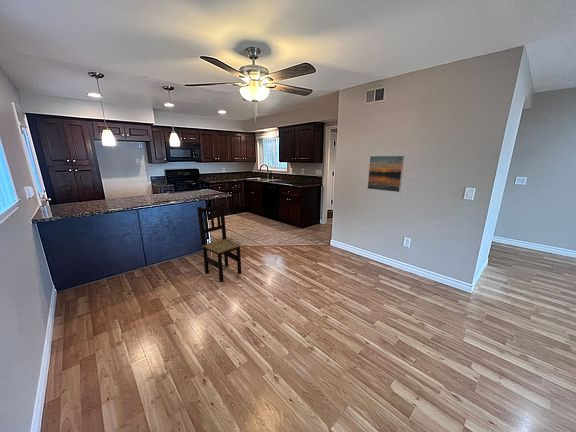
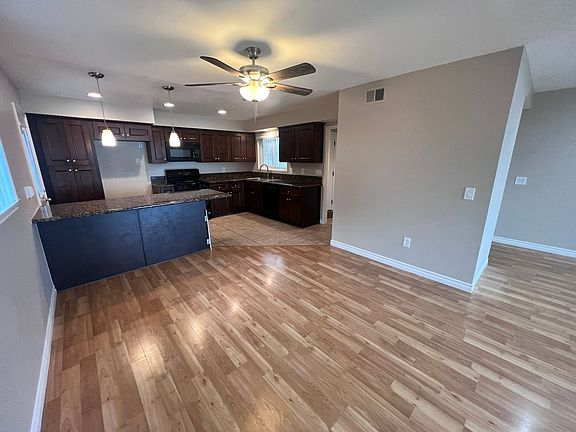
- dining chair [196,202,242,283]
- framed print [366,155,405,193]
